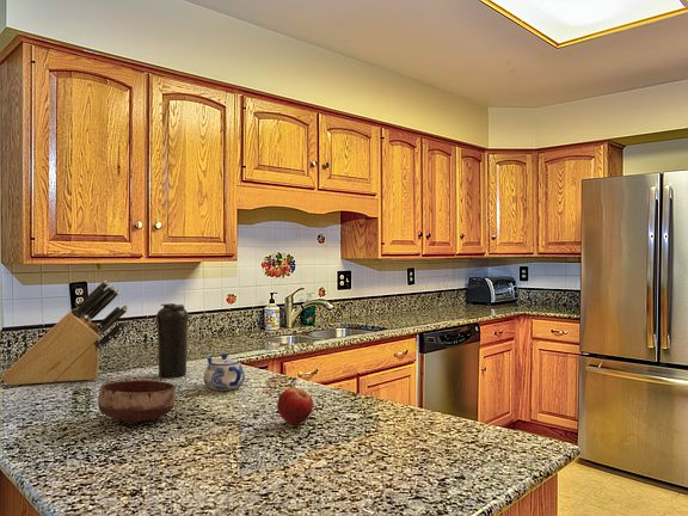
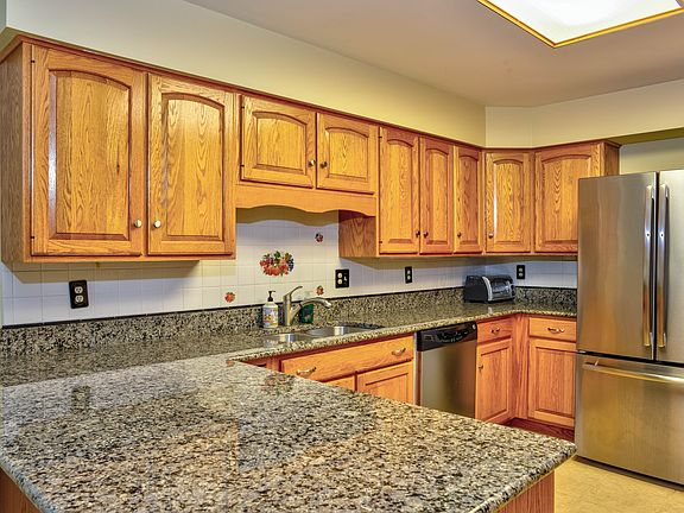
- water bottle [155,302,190,379]
- knife block [0,280,129,387]
- fruit [276,387,314,425]
- bowl [97,379,177,423]
- teapot [202,352,246,392]
